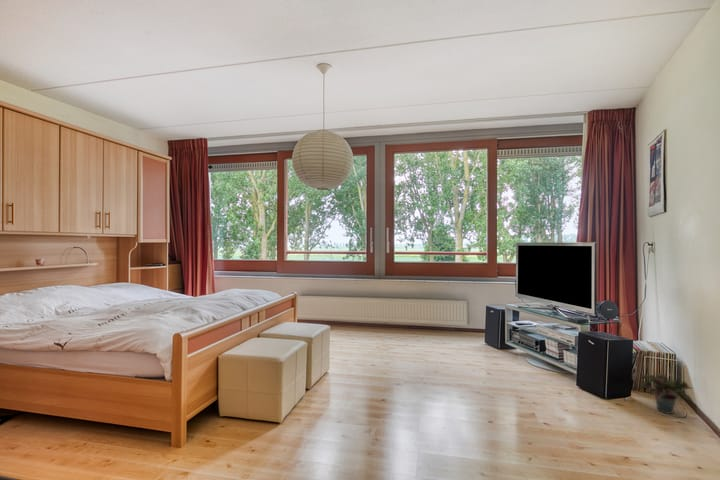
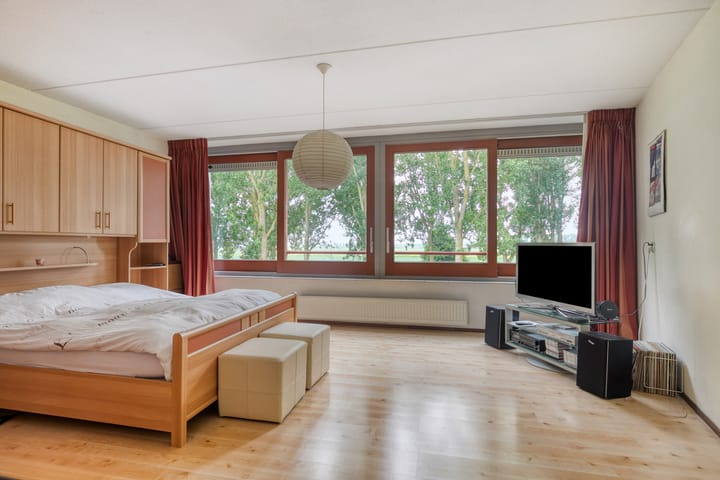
- potted plant [638,372,694,415]
